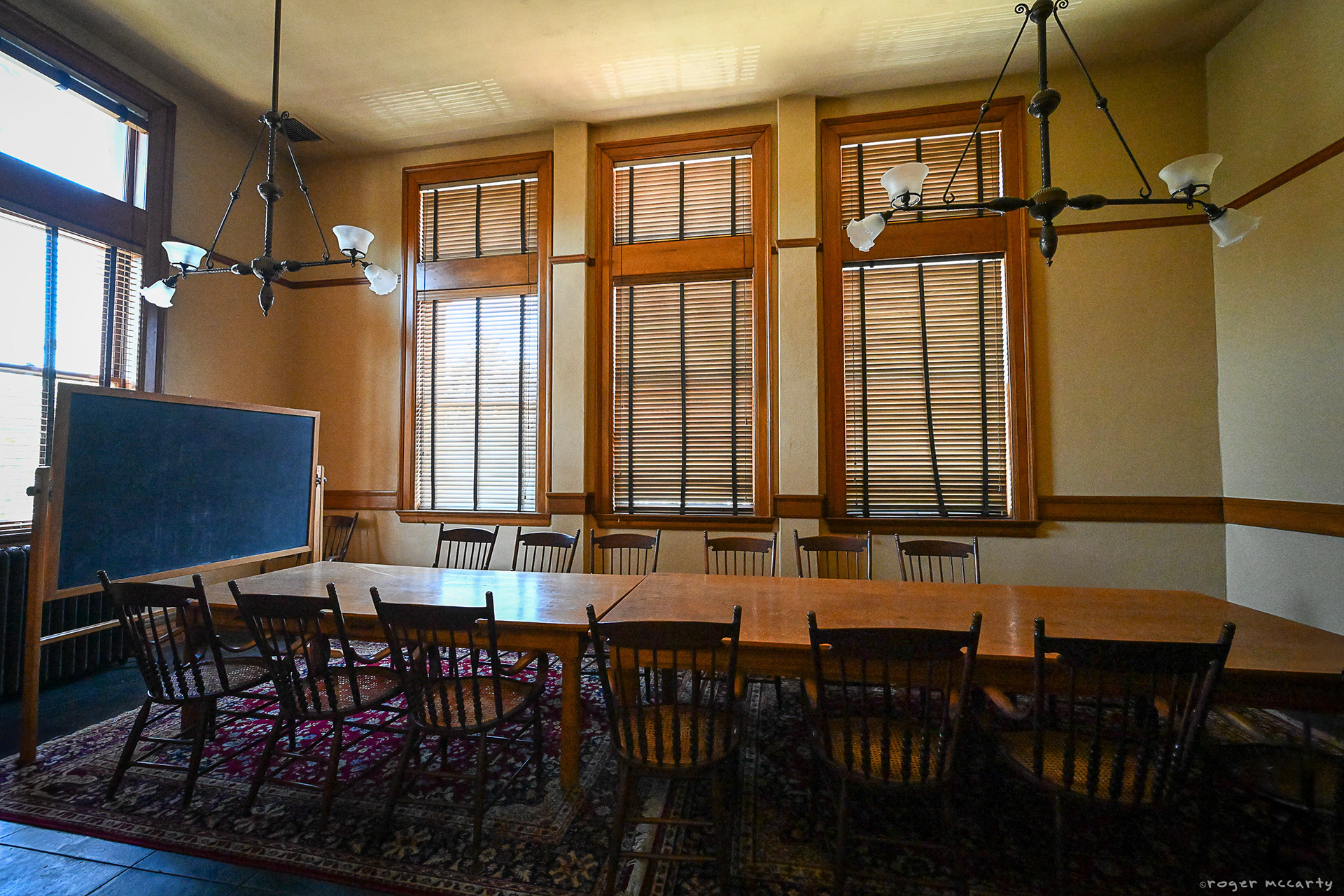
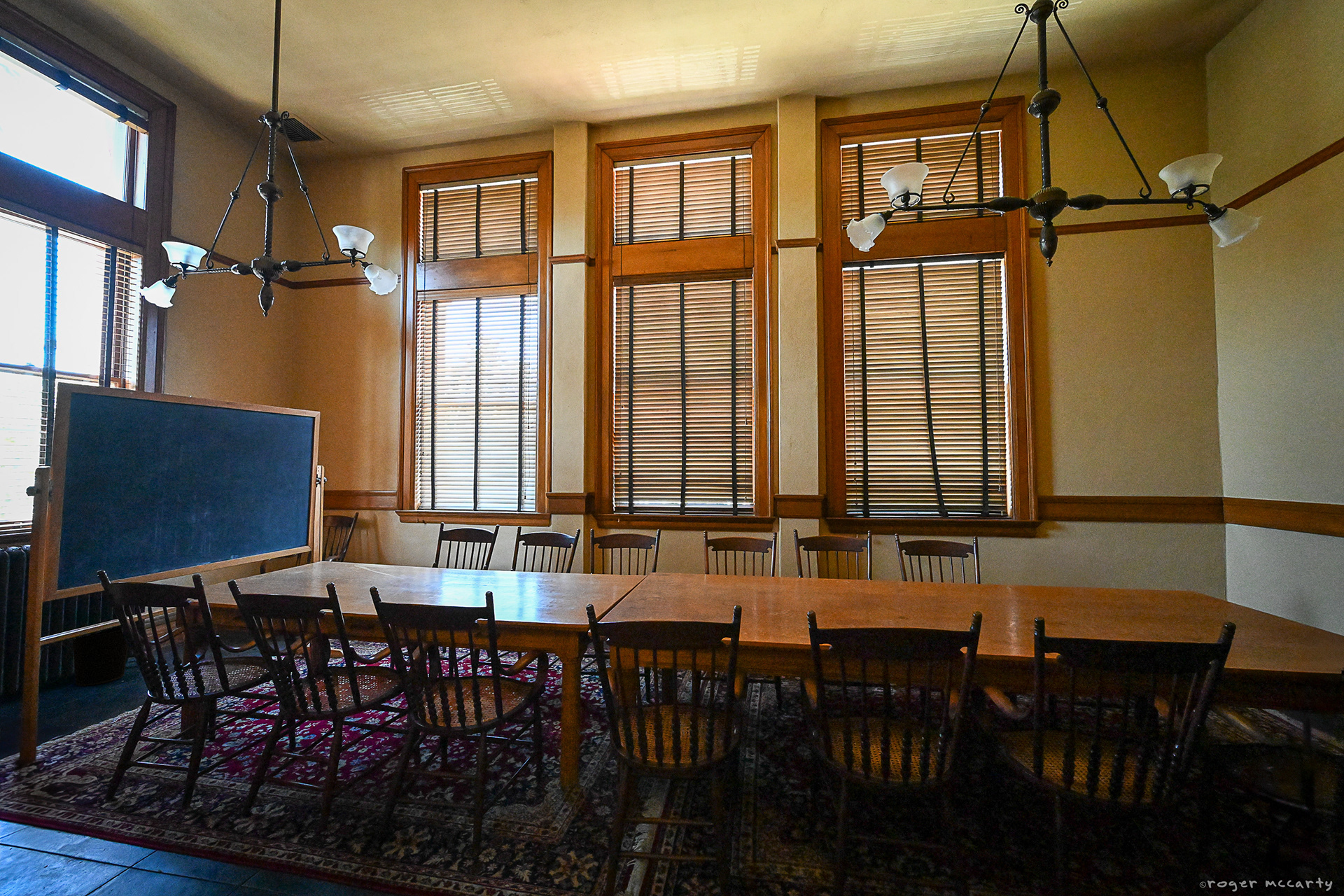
+ wastebasket [72,626,130,687]
